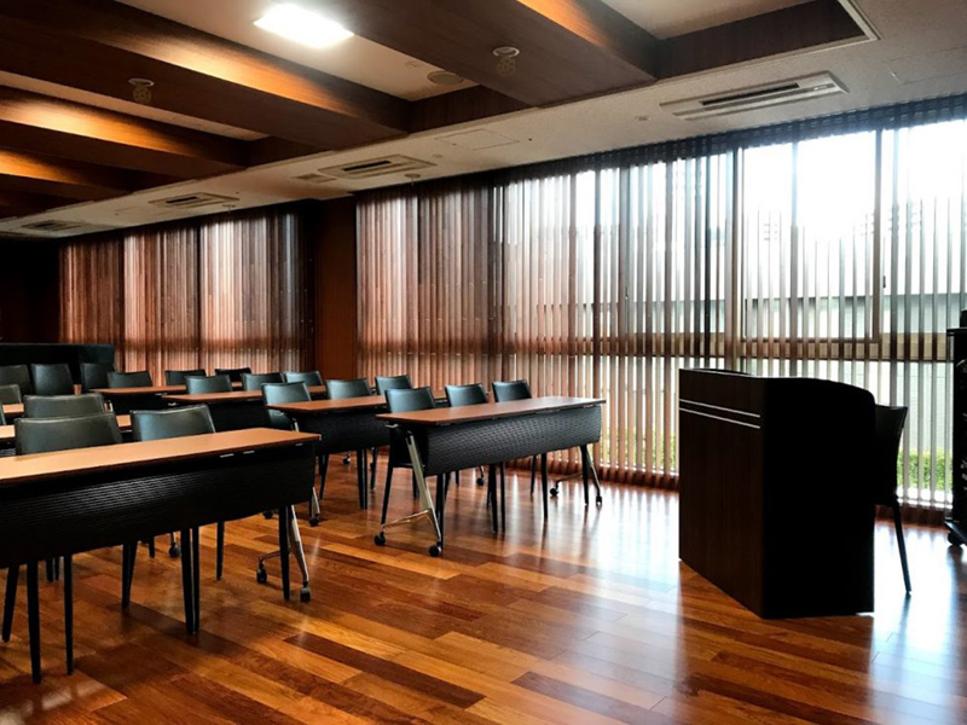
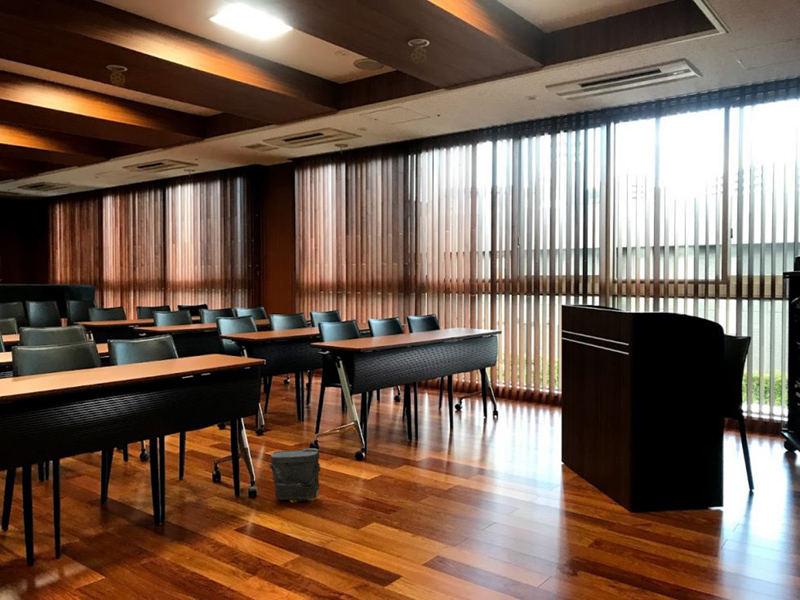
+ bag [268,447,321,503]
